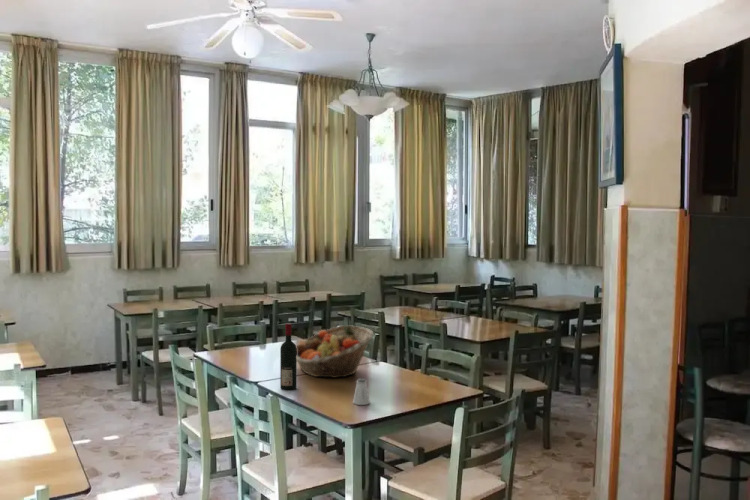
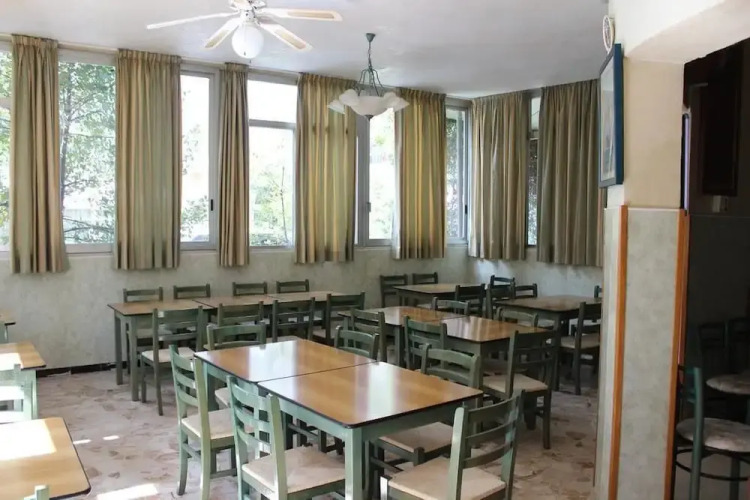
- saltshaker [352,378,371,406]
- fruit basket [295,324,375,379]
- alcohol [279,322,298,391]
